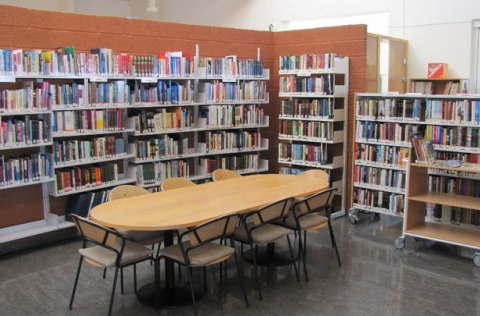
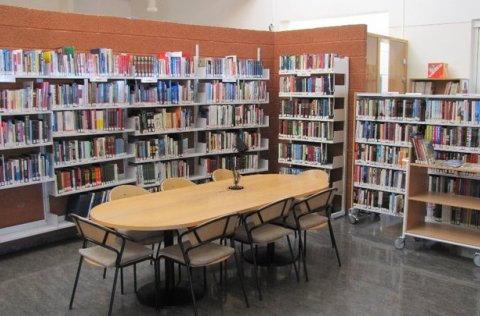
+ desk lamp [228,135,251,190]
